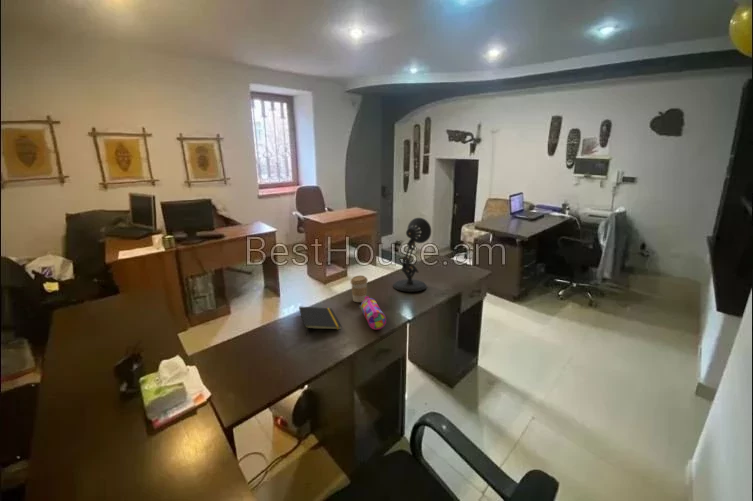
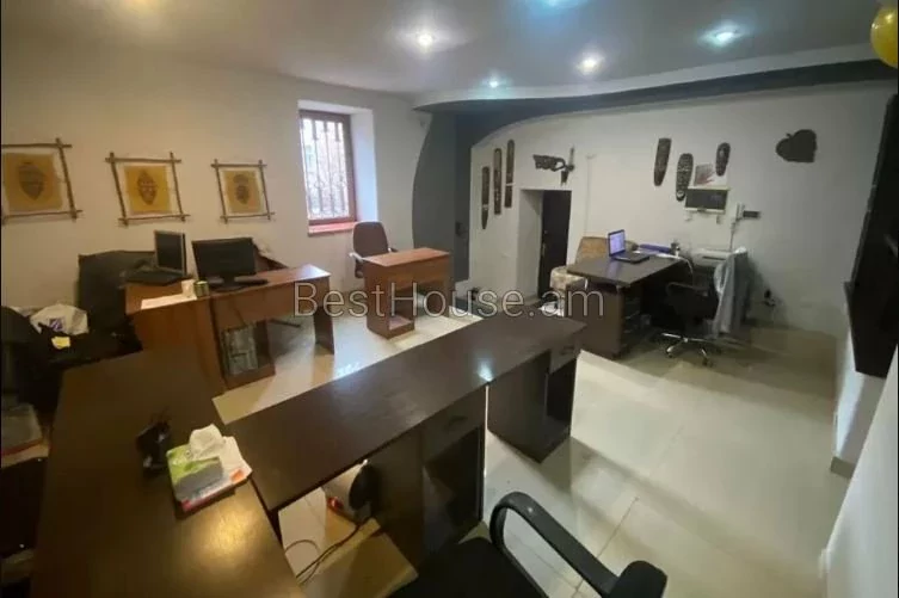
- coffee cup [350,275,369,303]
- notepad [298,306,342,336]
- pencil case [358,295,387,330]
- desk lamp [392,217,432,293]
